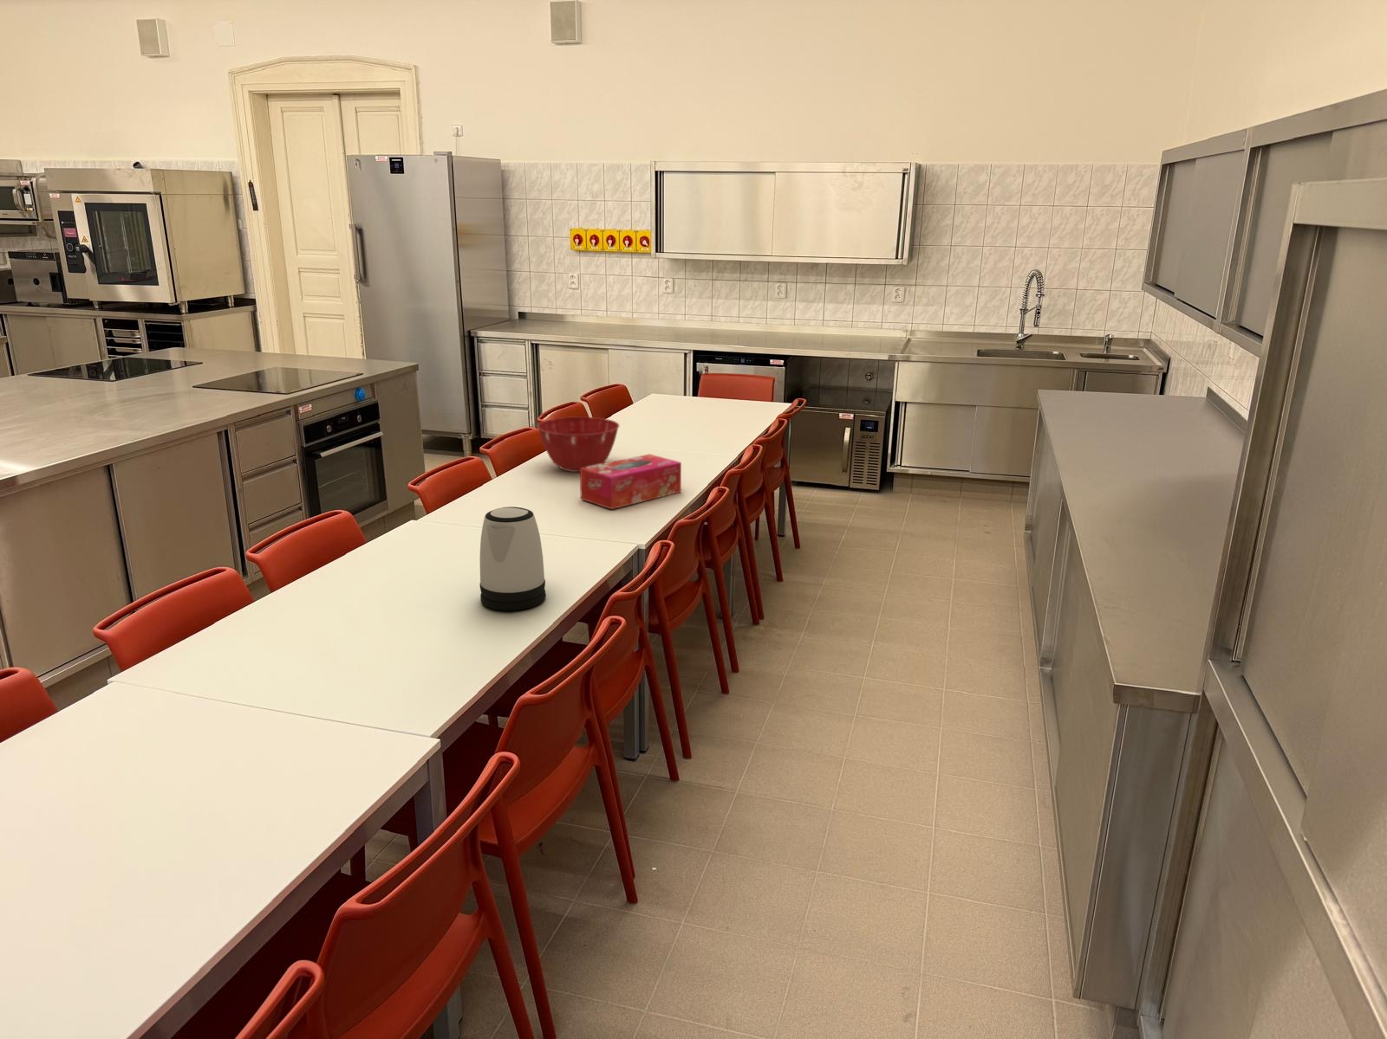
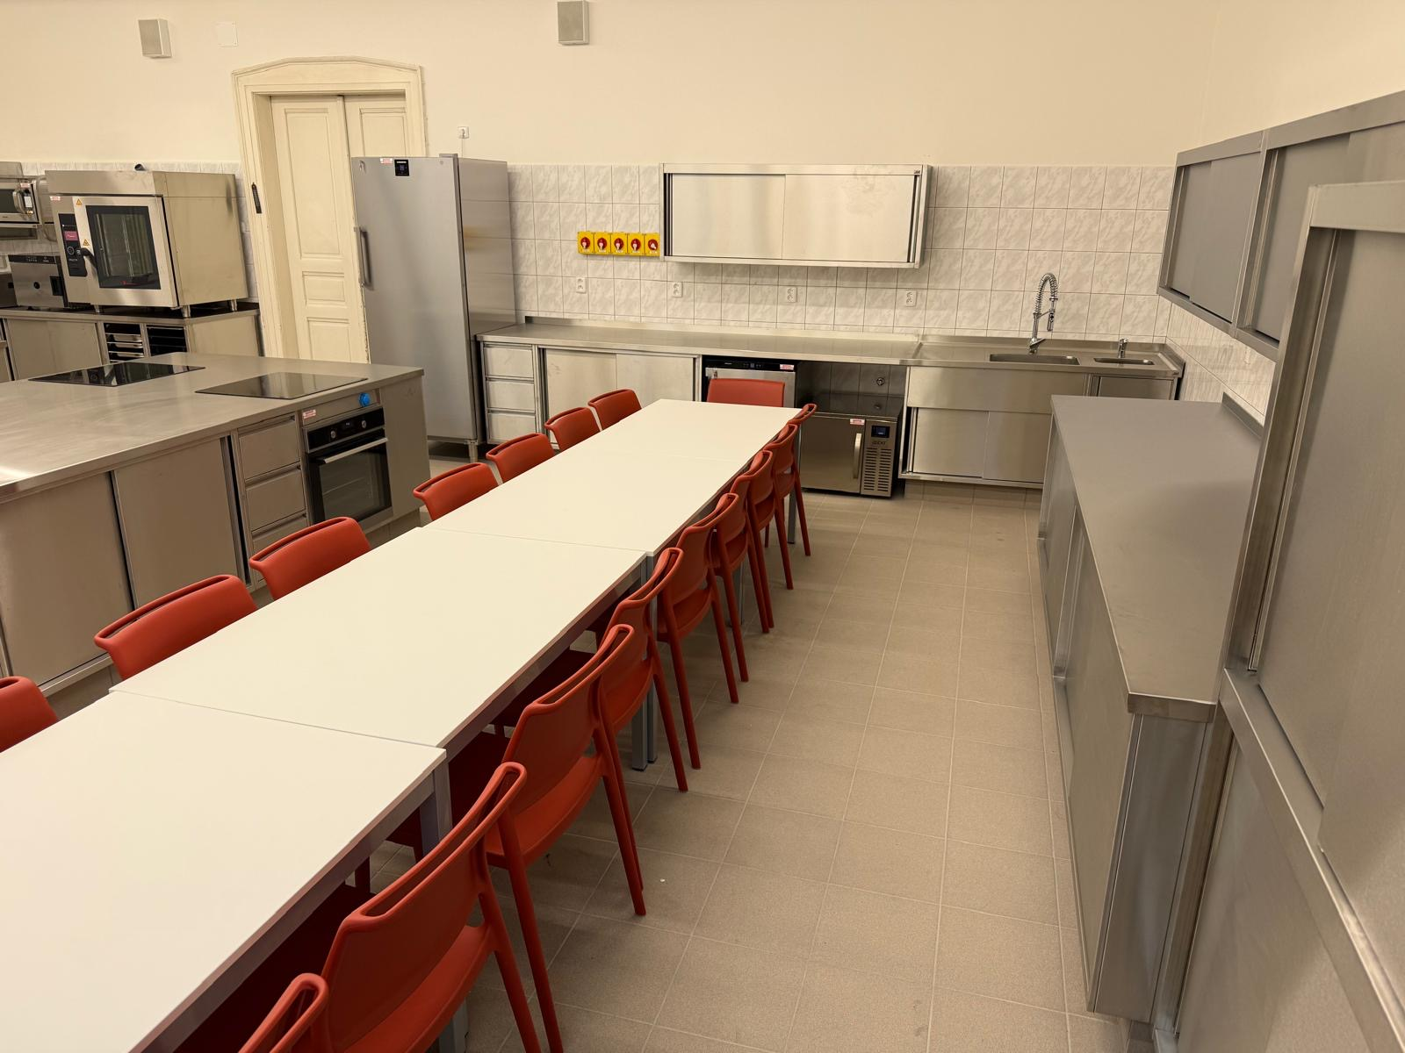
- tissue box [579,453,683,510]
- kettle [478,505,547,611]
- mixing bowl [536,416,620,473]
